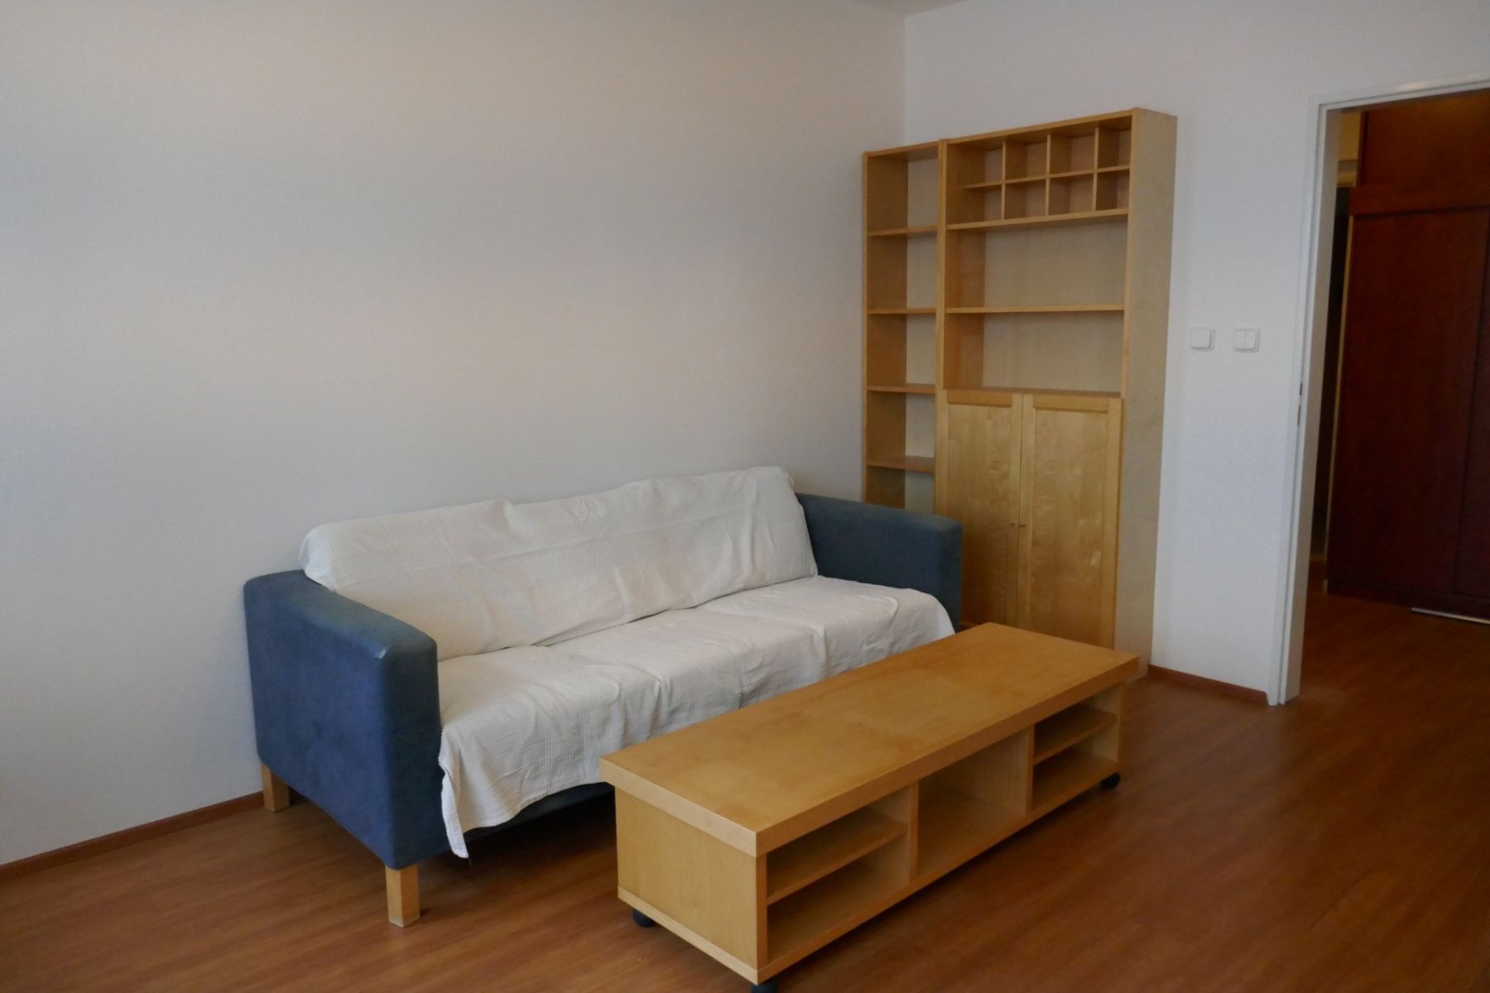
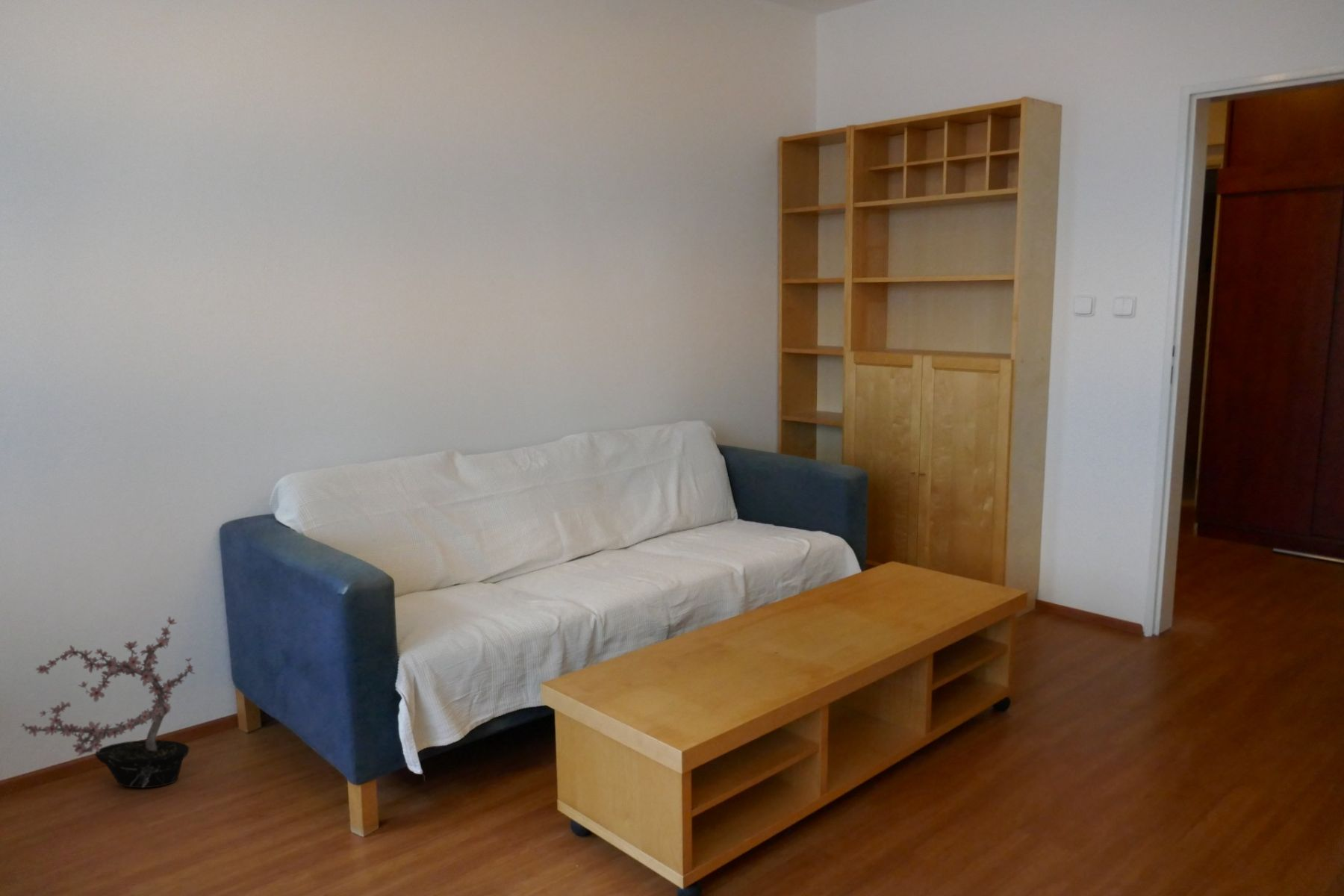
+ potted plant [19,616,196,788]
